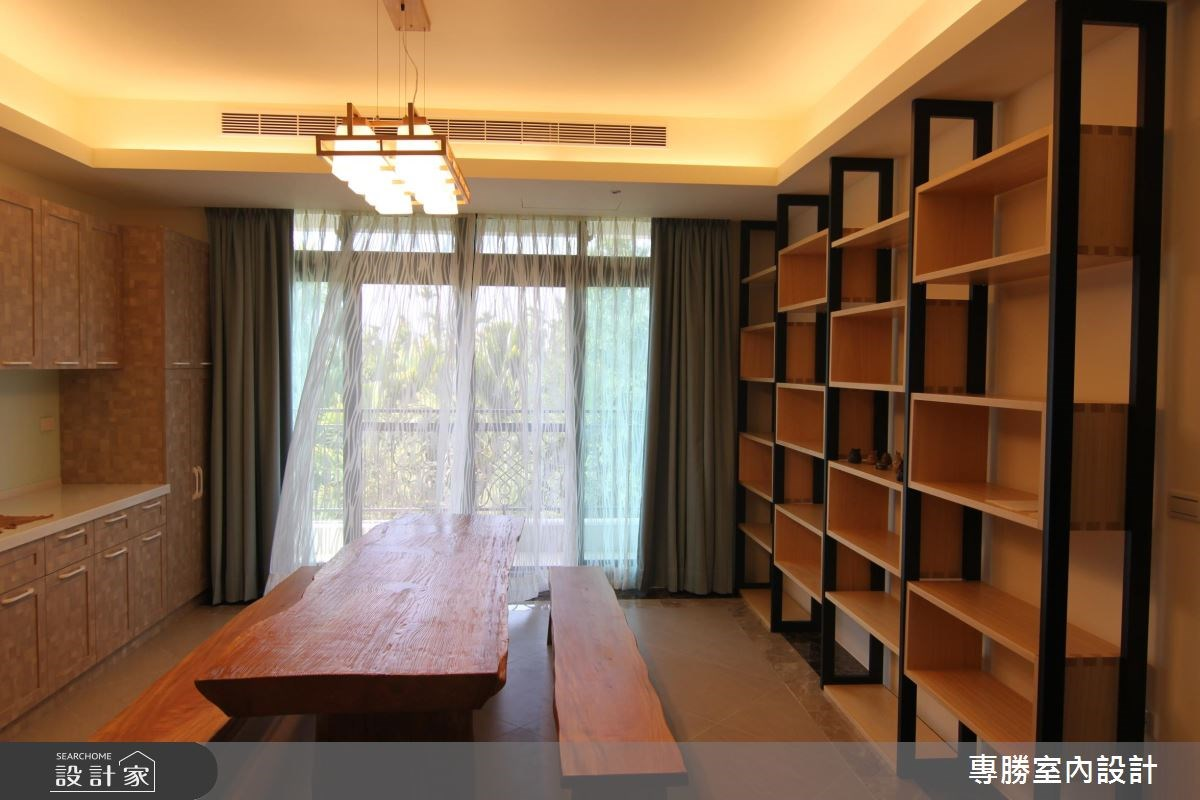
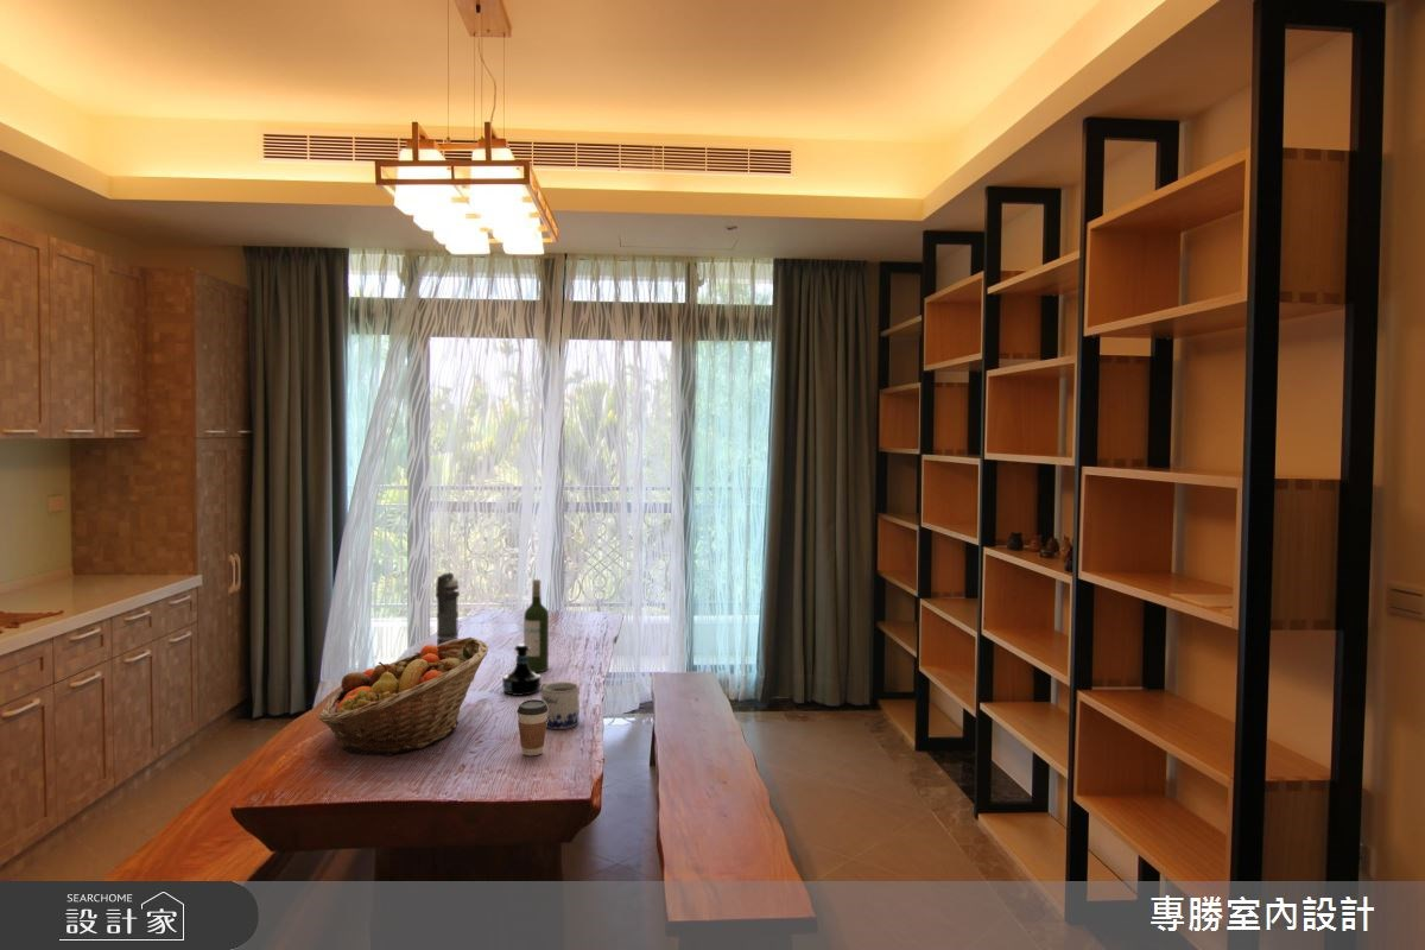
+ smoke grenade [435,571,461,646]
+ fruit basket [317,636,489,756]
+ wine bottle [522,578,550,673]
+ coffee cup [517,698,549,756]
+ mug [539,680,581,730]
+ tequila bottle [501,642,542,697]
